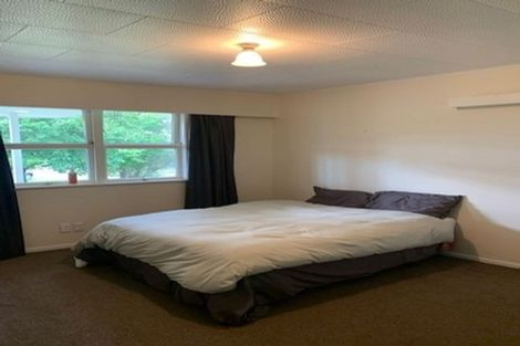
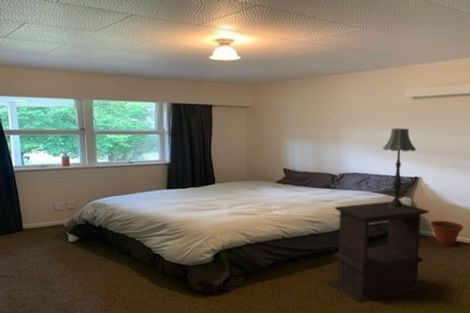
+ side table [326,201,429,303]
+ plant pot [430,220,464,247]
+ table lamp [382,128,417,208]
